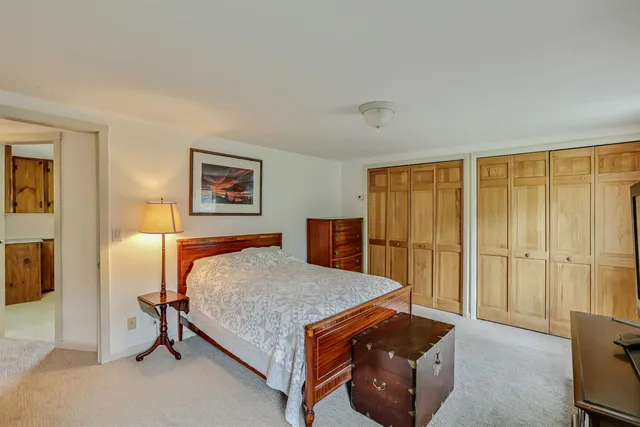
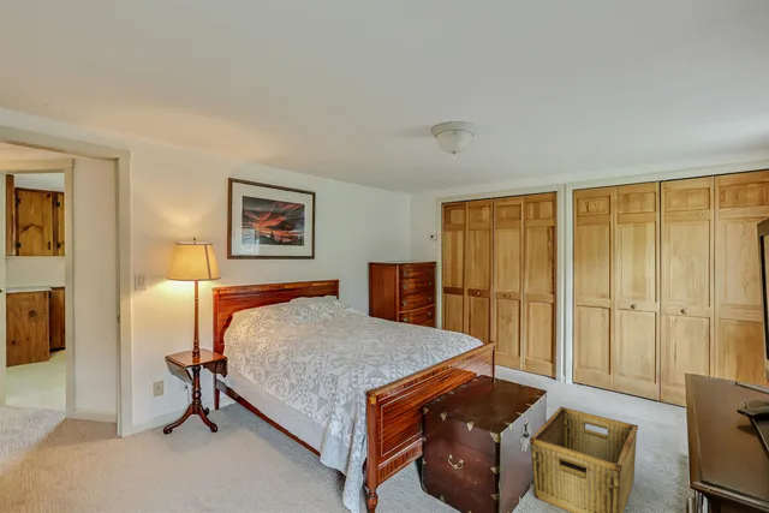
+ hamper [529,406,639,513]
